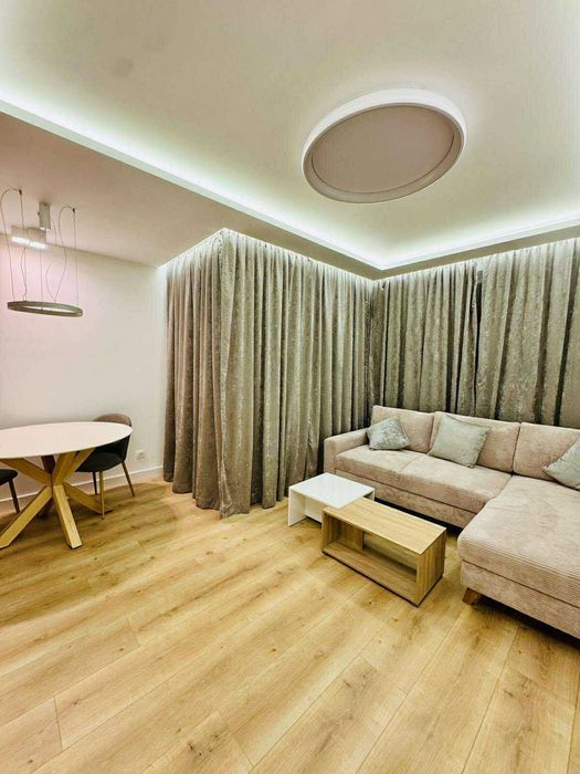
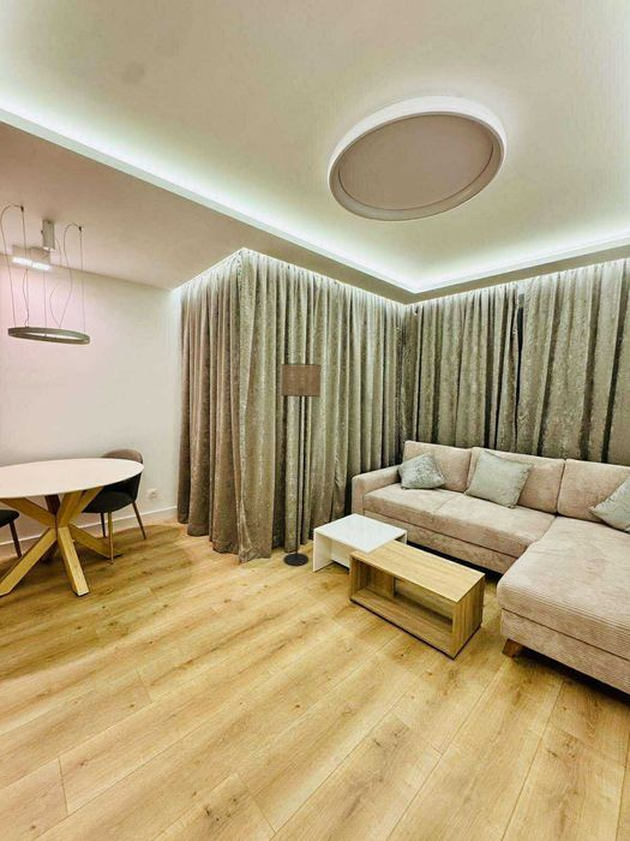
+ floor lamp [280,362,322,567]
